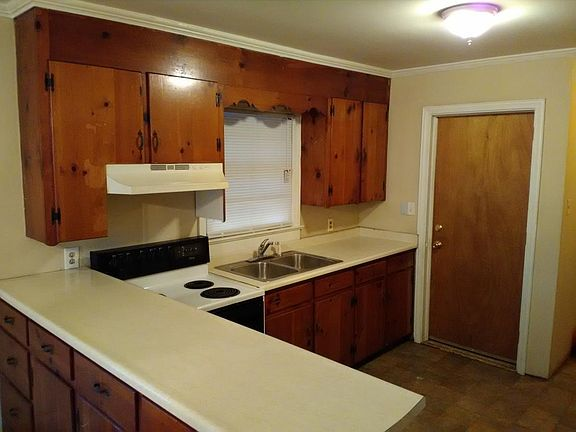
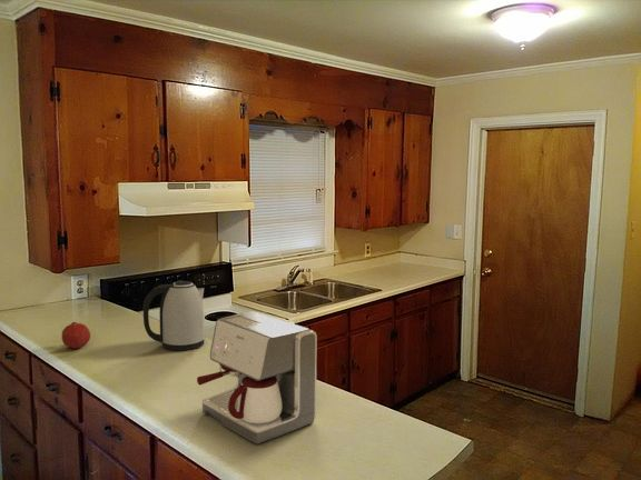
+ coffee maker [196,310,318,446]
+ kettle [142,280,205,352]
+ fruit [61,321,91,350]
